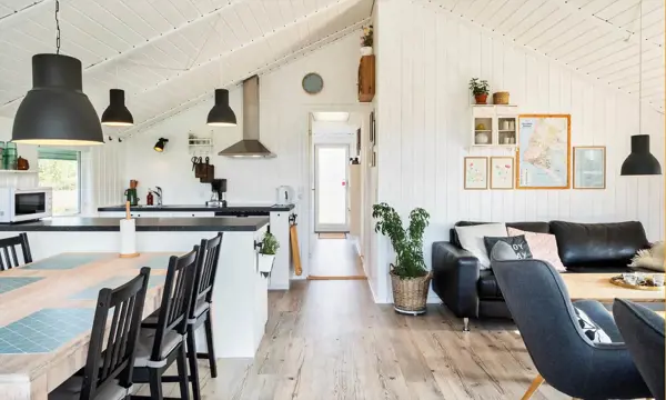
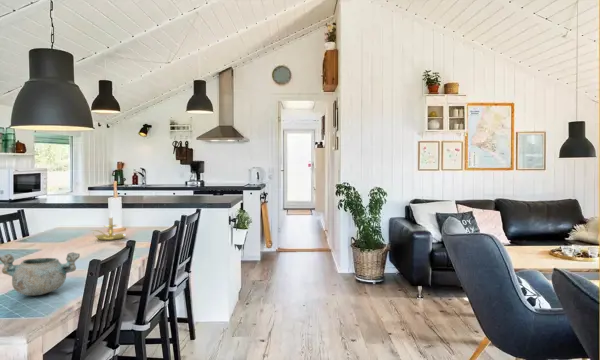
+ decorative bowl [0,252,81,296]
+ candle holder [89,209,127,241]
